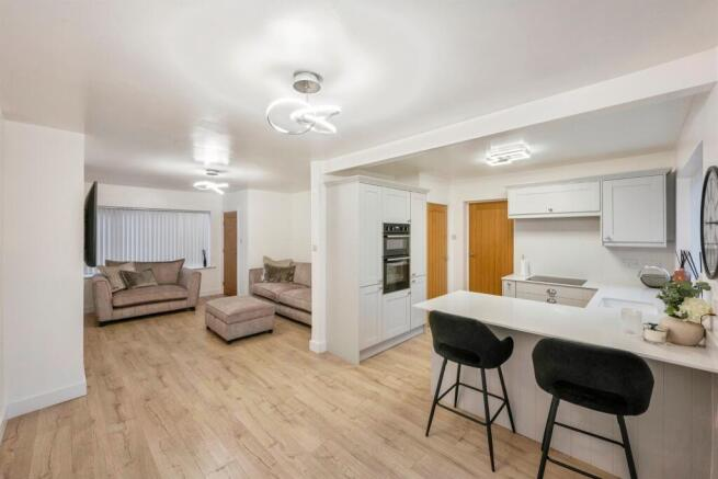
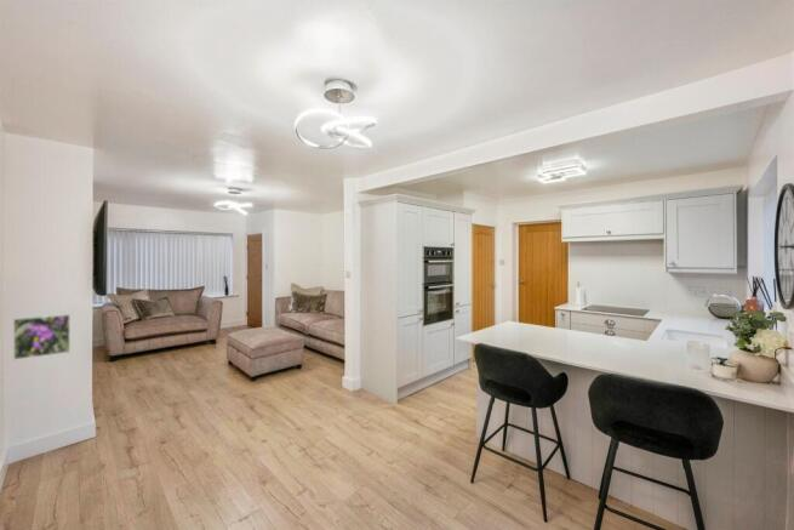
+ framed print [12,313,72,361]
